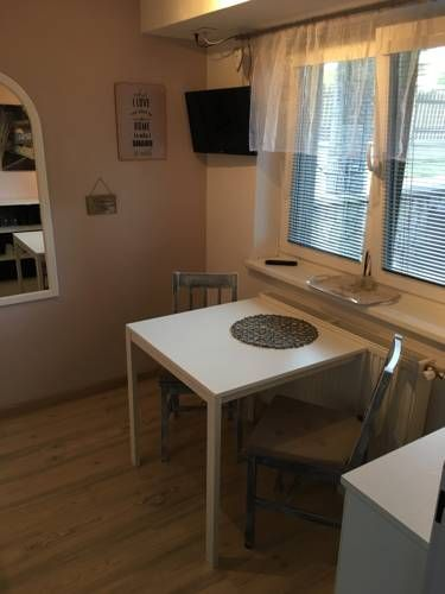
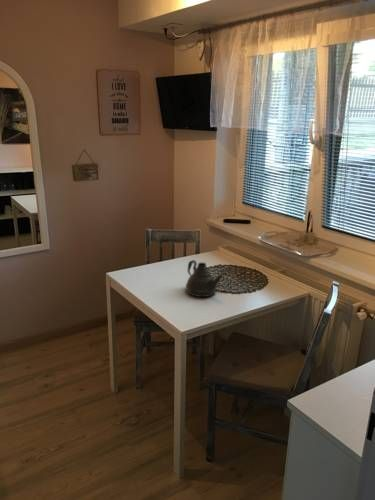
+ teapot [185,259,228,298]
